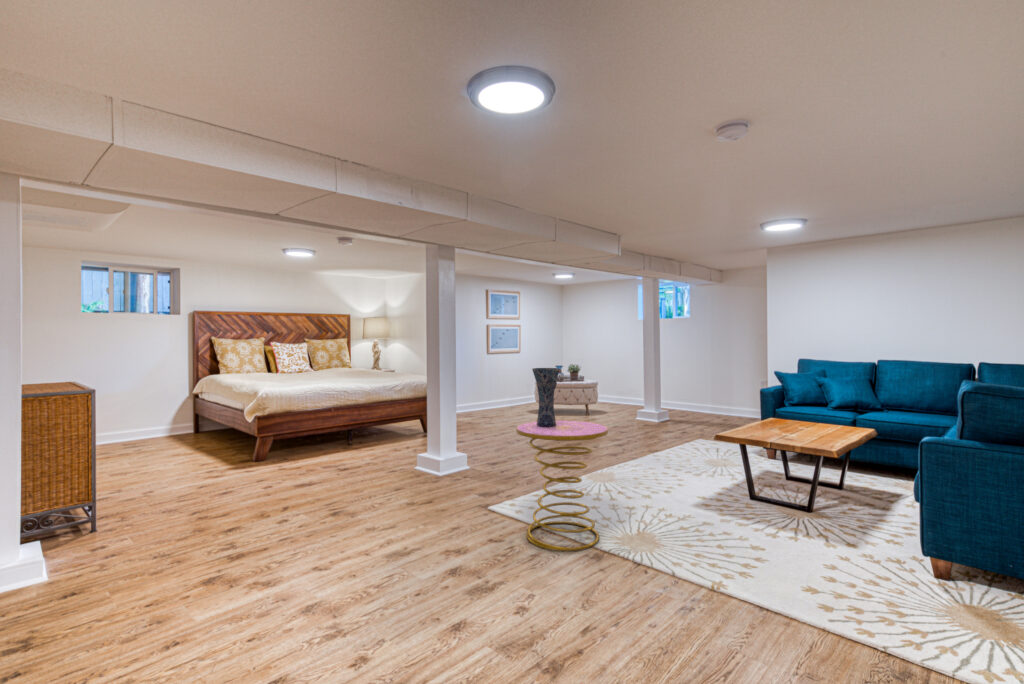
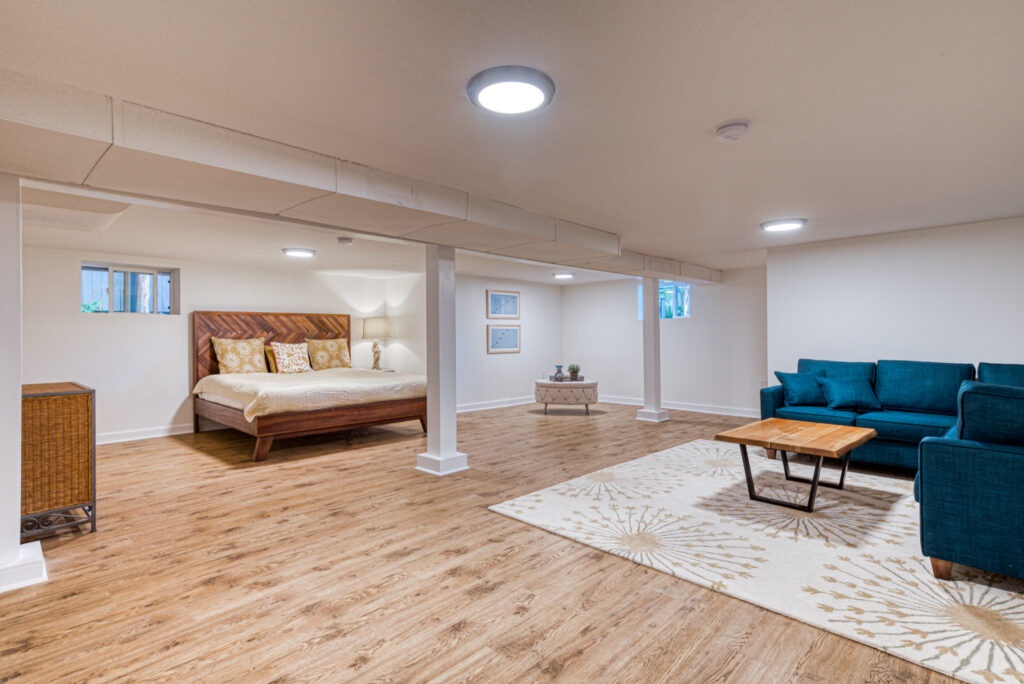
- side table [515,419,609,552]
- vase [531,367,561,427]
